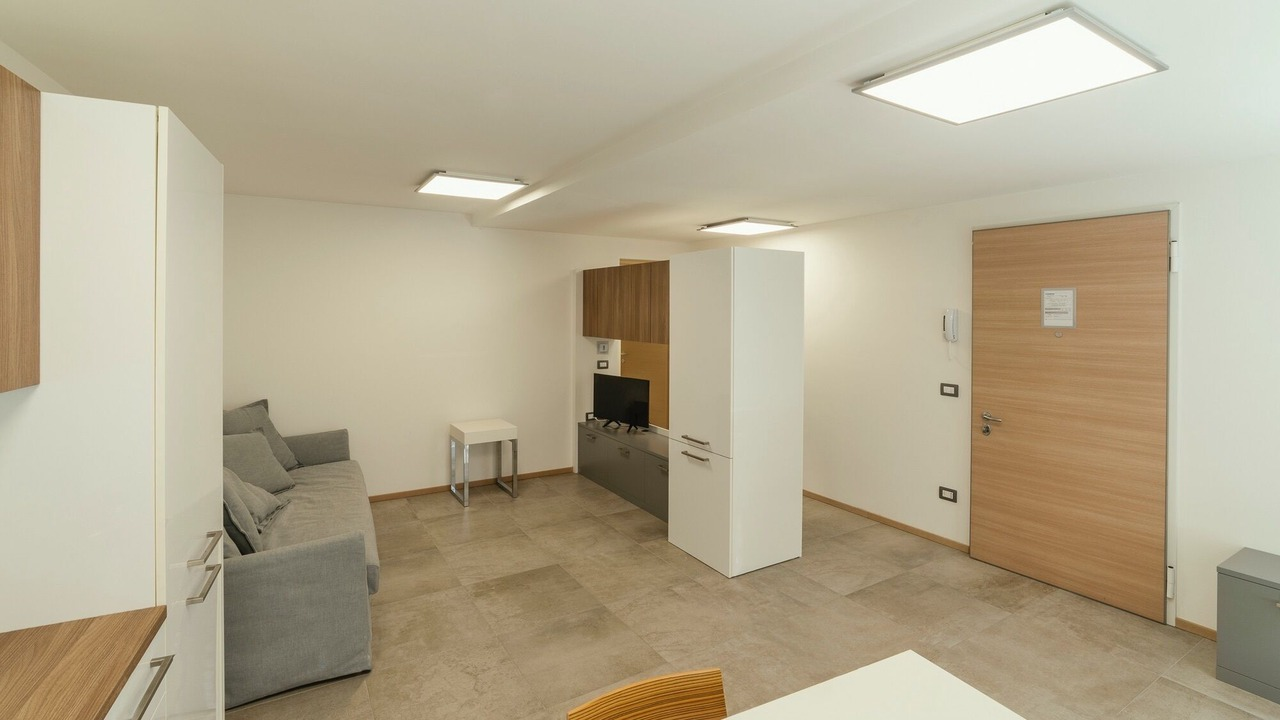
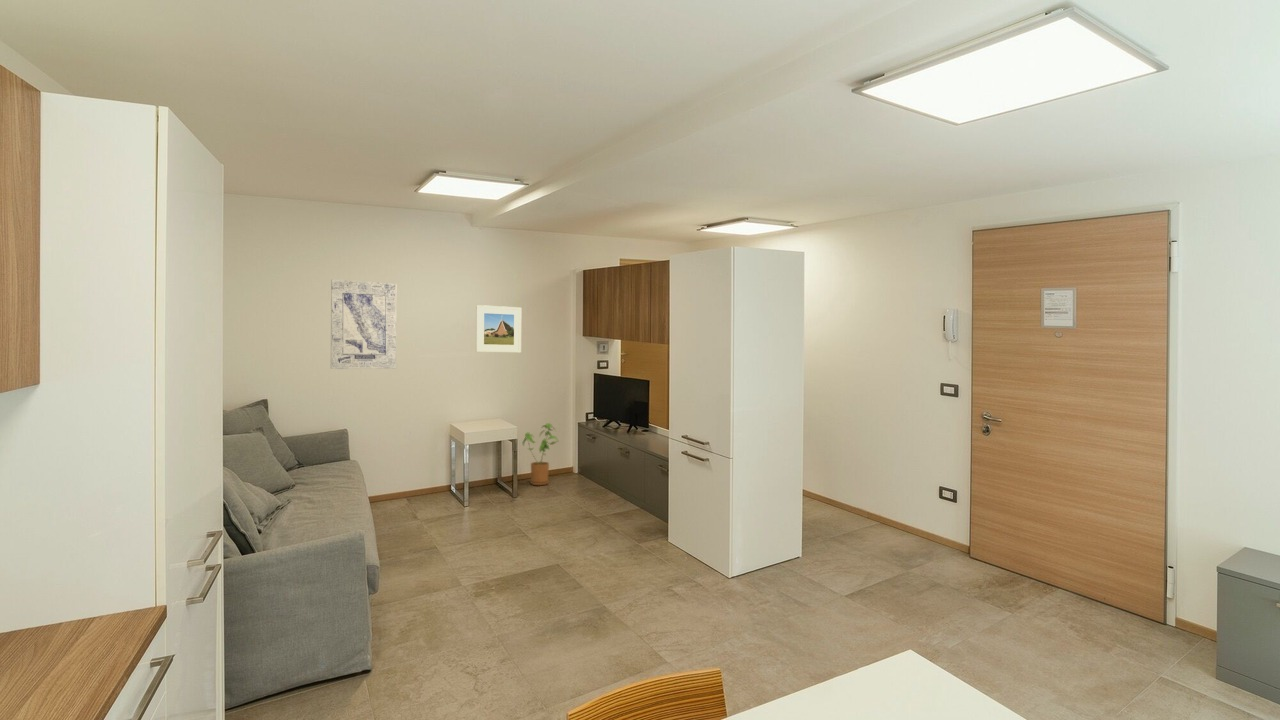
+ wall art [330,278,398,370]
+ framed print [475,304,522,353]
+ house plant [521,422,559,486]
